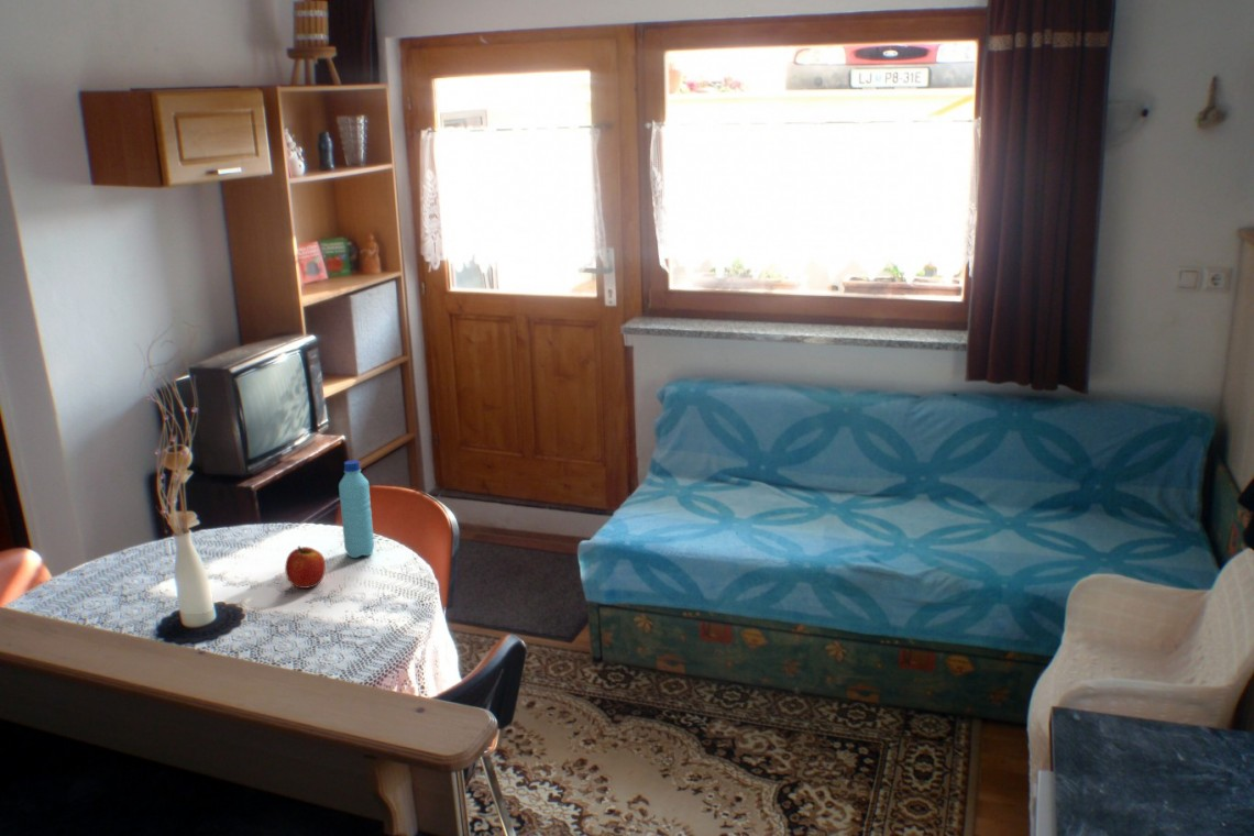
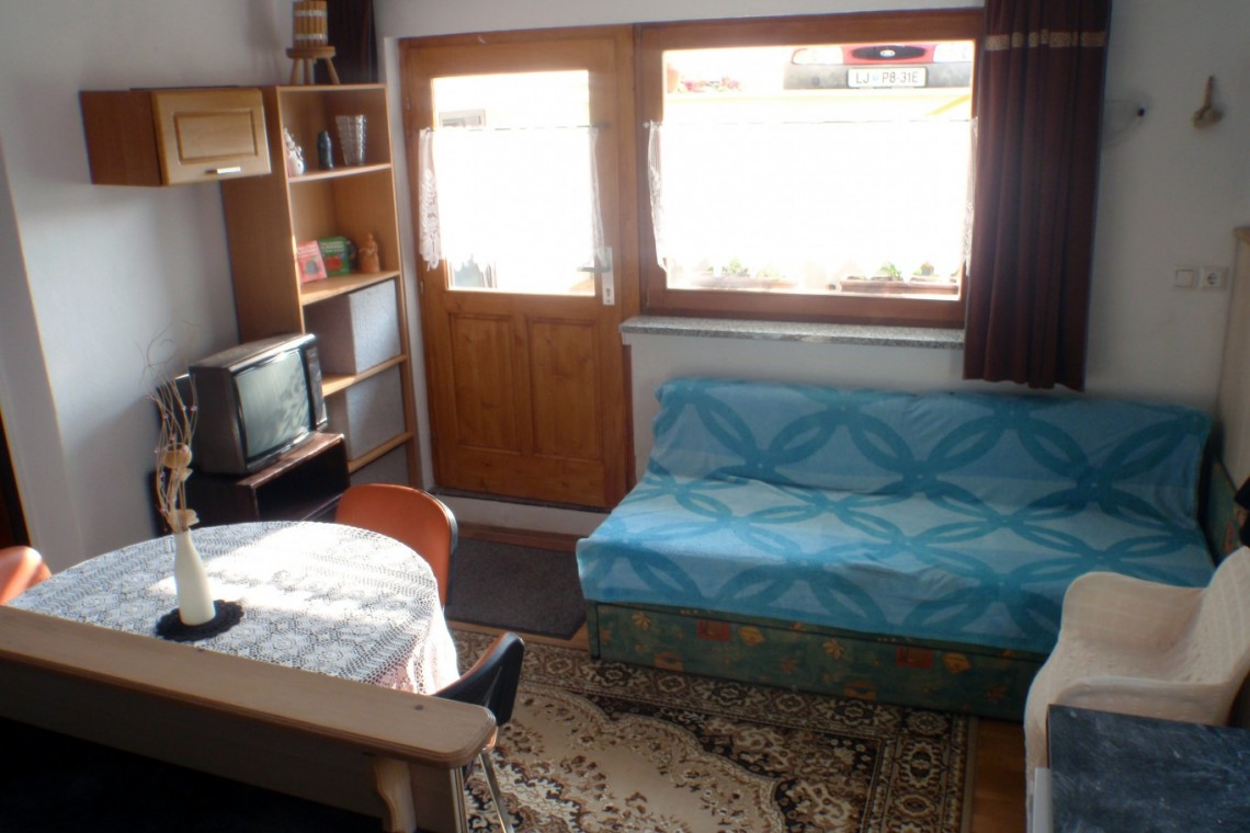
- apple [284,546,327,590]
- water bottle [338,459,375,559]
